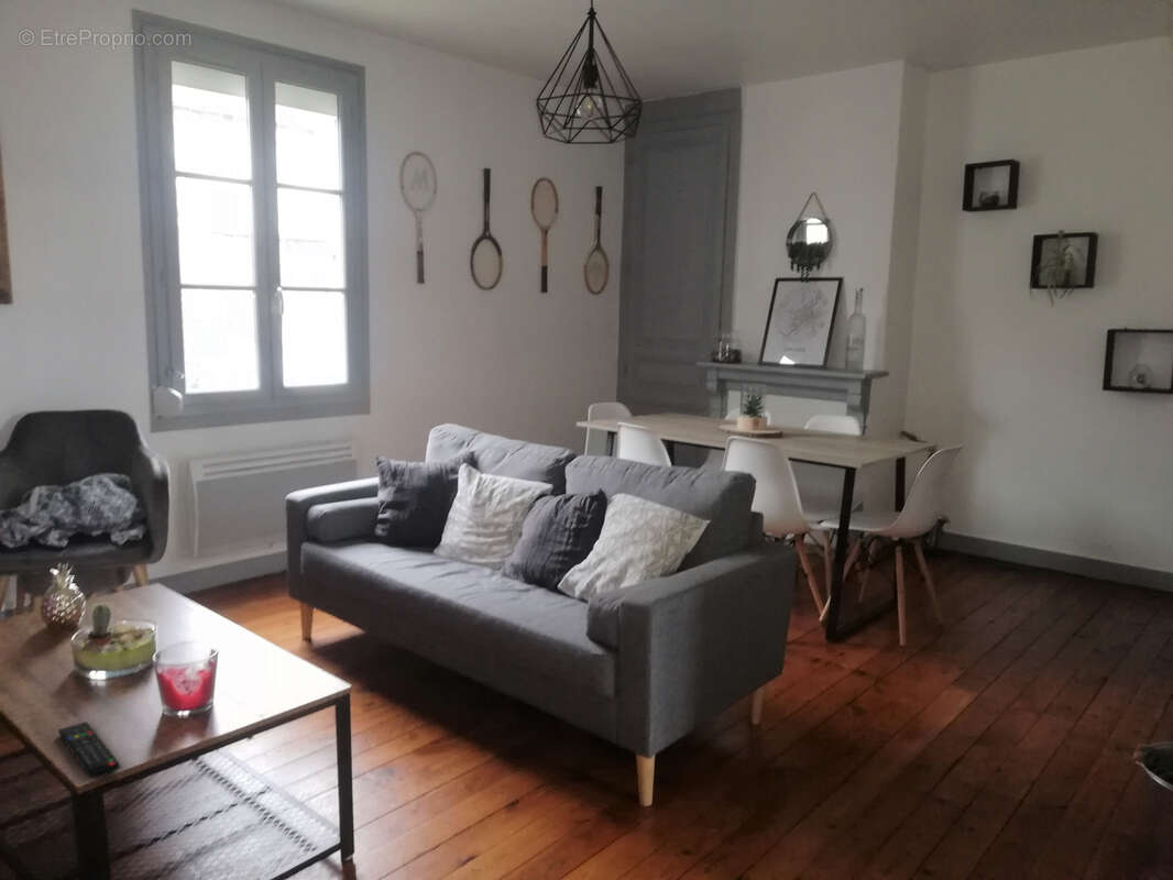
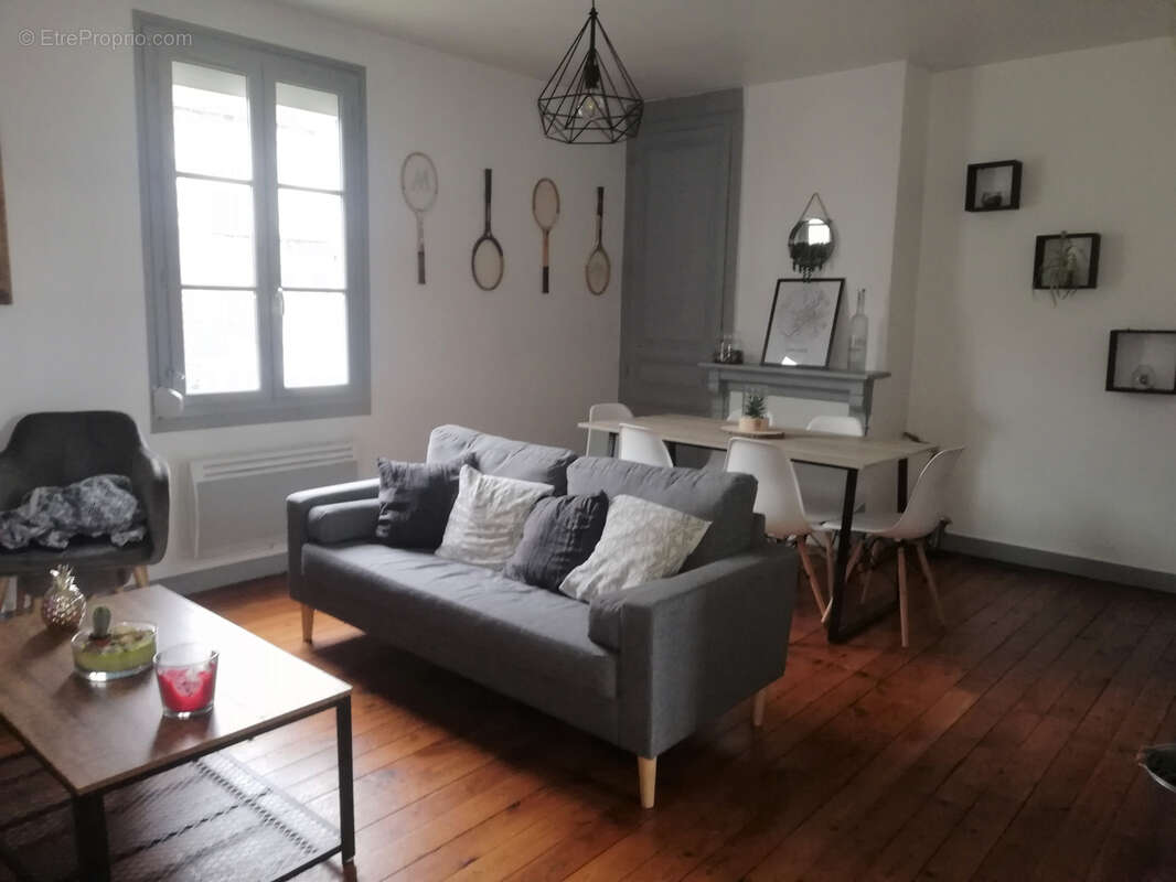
- remote control [57,721,121,779]
